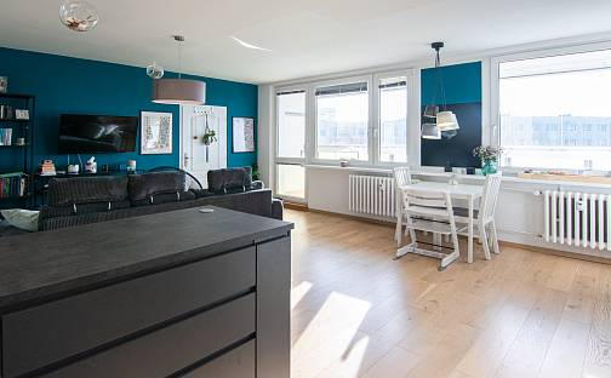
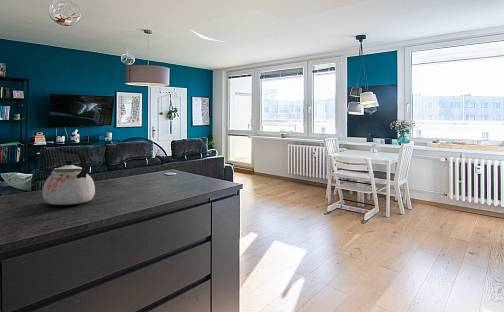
+ kettle [42,149,96,206]
